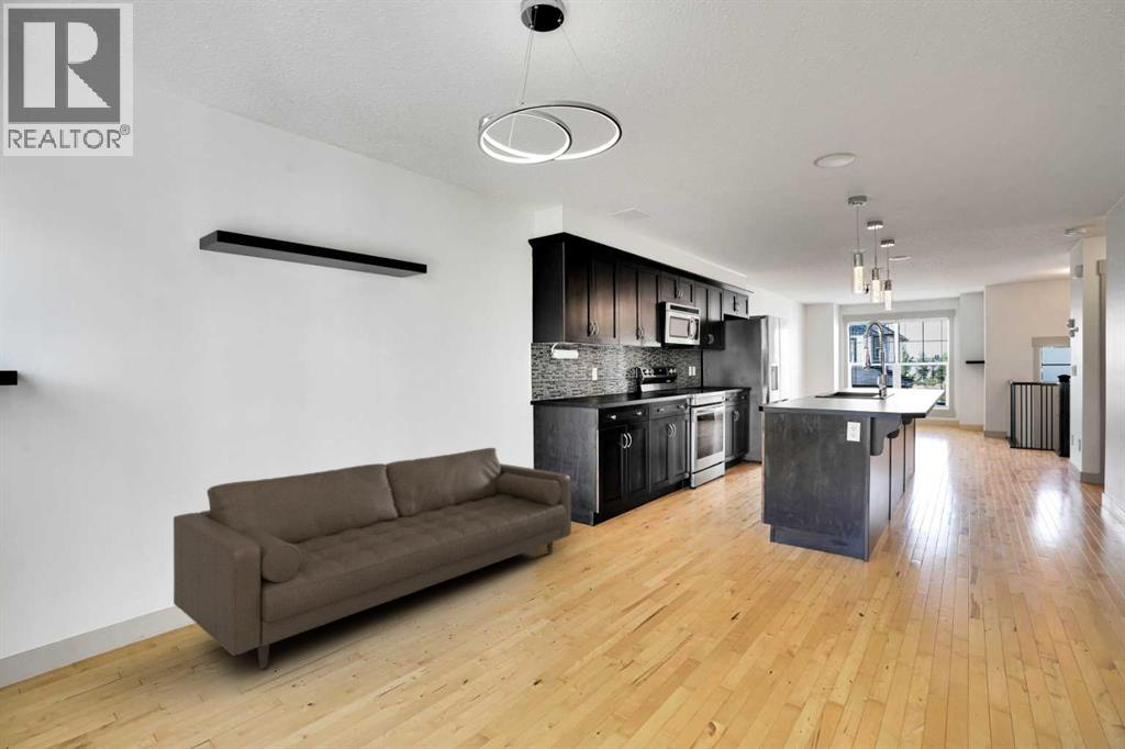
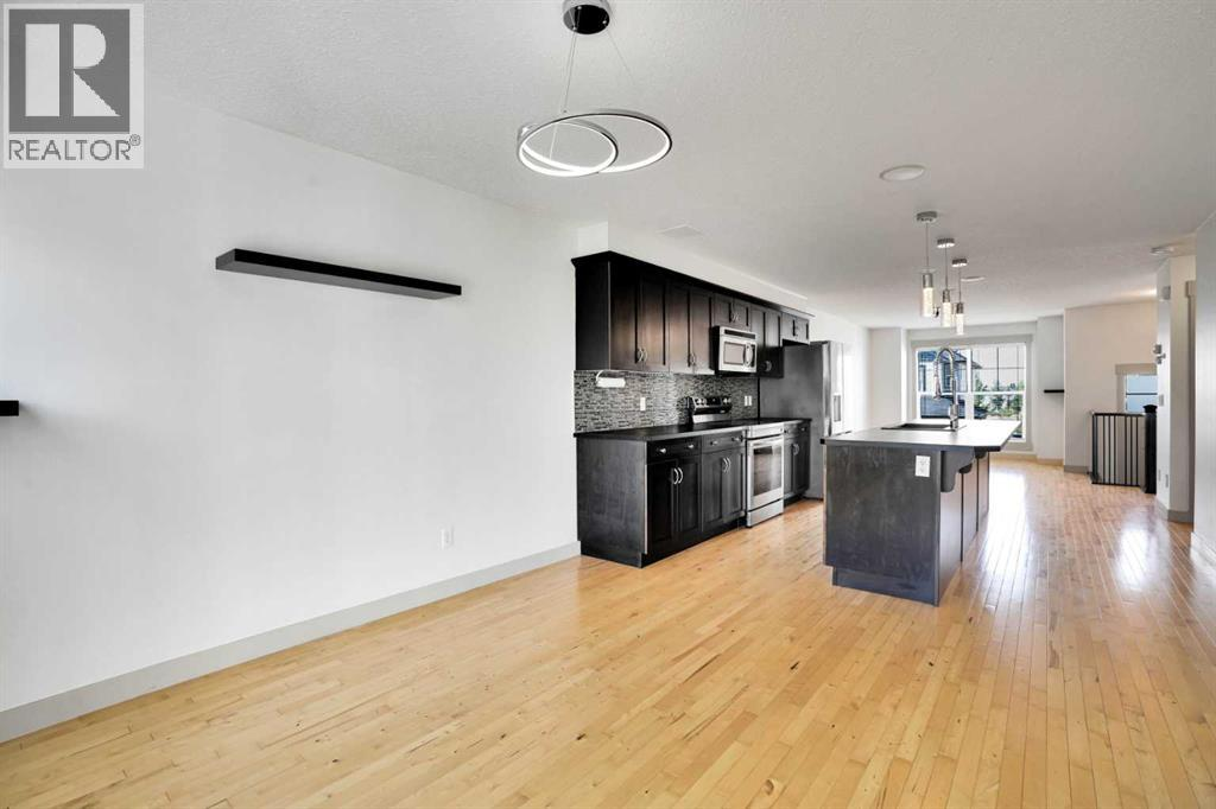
- sofa [172,447,572,670]
